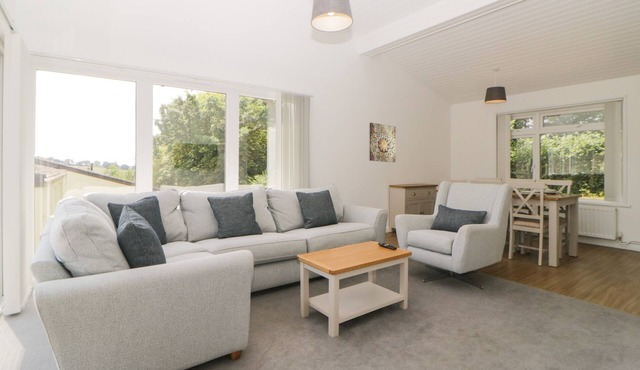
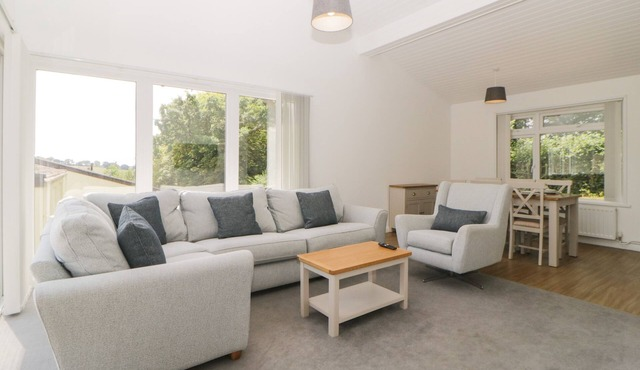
- wall art [368,122,397,163]
